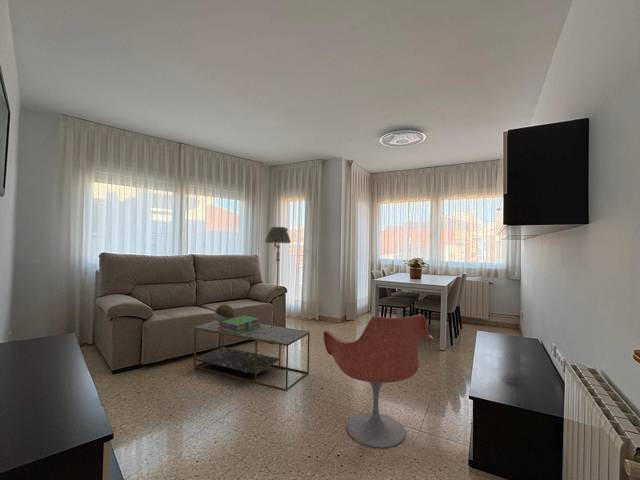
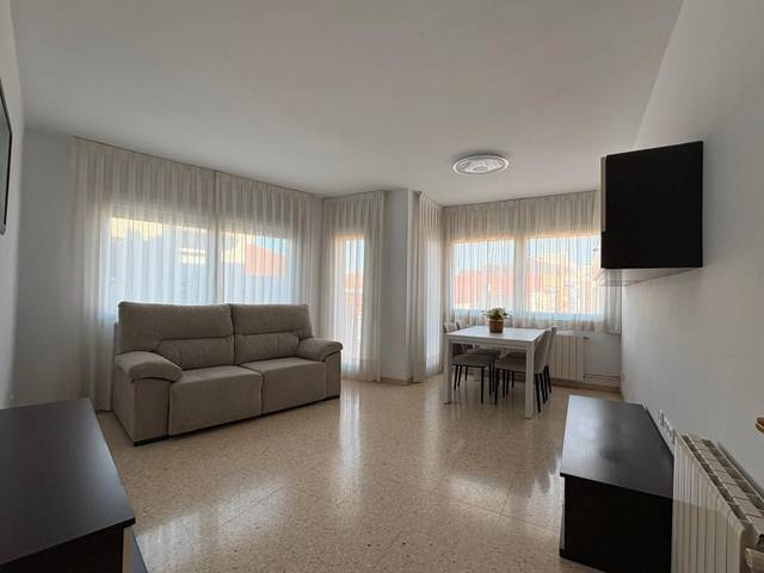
- decorative ball [214,303,235,323]
- coffee table [193,319,311,392]
- floor lamp [264,226,292,327]
- stack of books [219,315,262,335]
- armchair [323,313,434,449]
